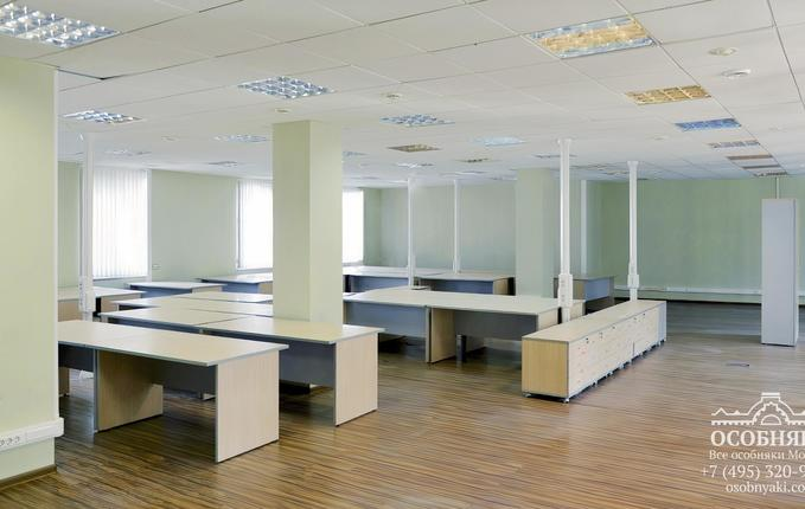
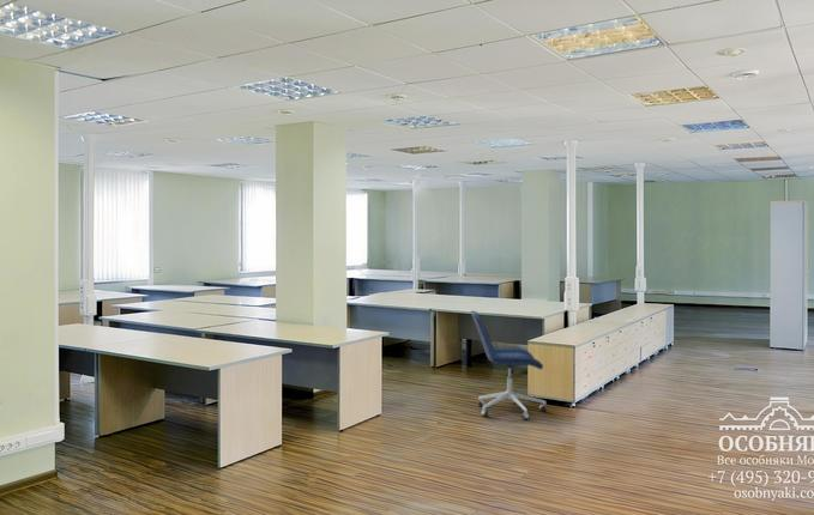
+ office chair [470,309,548,420]
